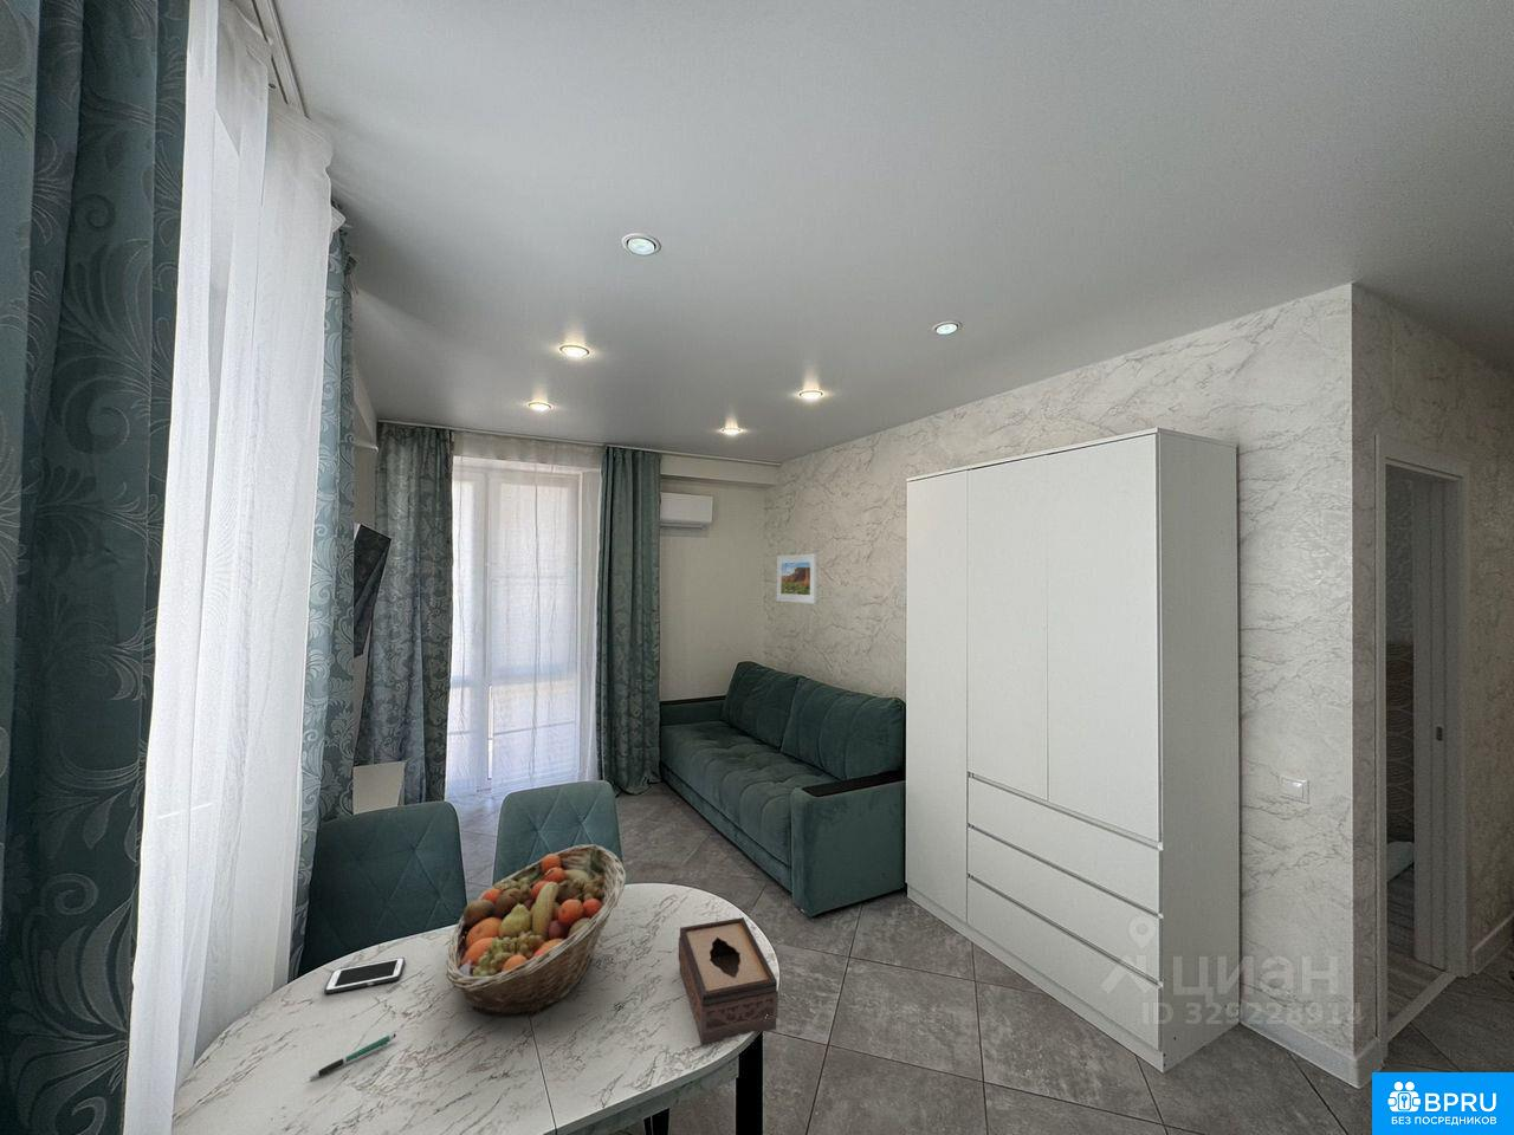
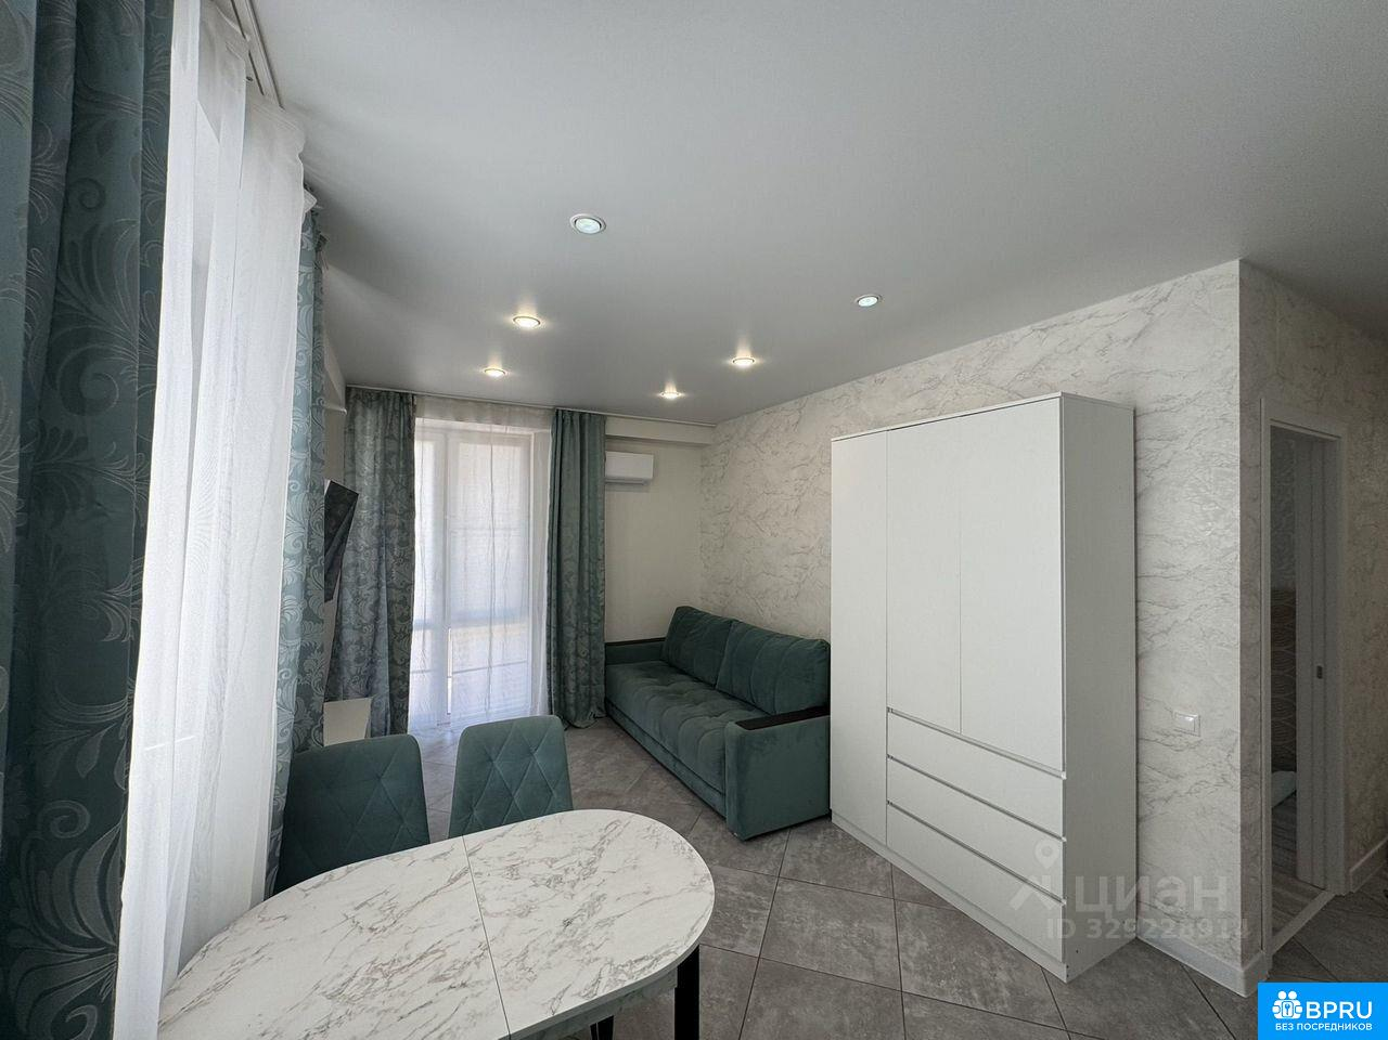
- fruit basket [445,843,628,1018]
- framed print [776,552,818,604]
- pen [308,1032,397,1079]
- cell phone [323,956,405,994]
- tissue box [678,917,780,1047]
